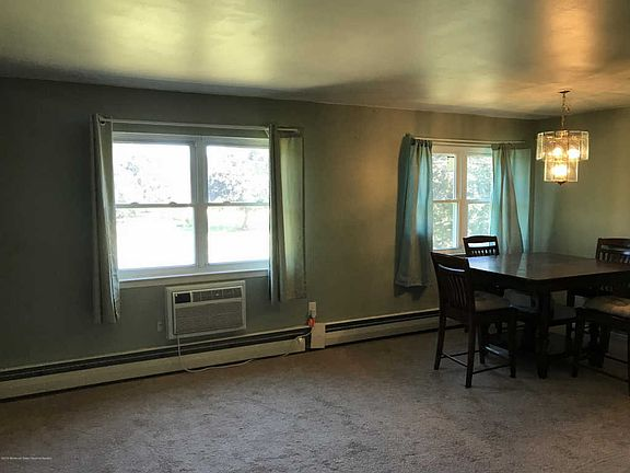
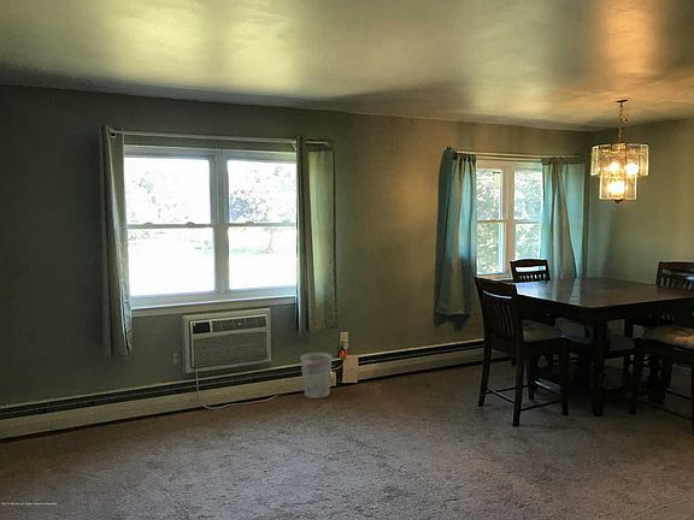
+ wastebasket [300,351,333,400]
